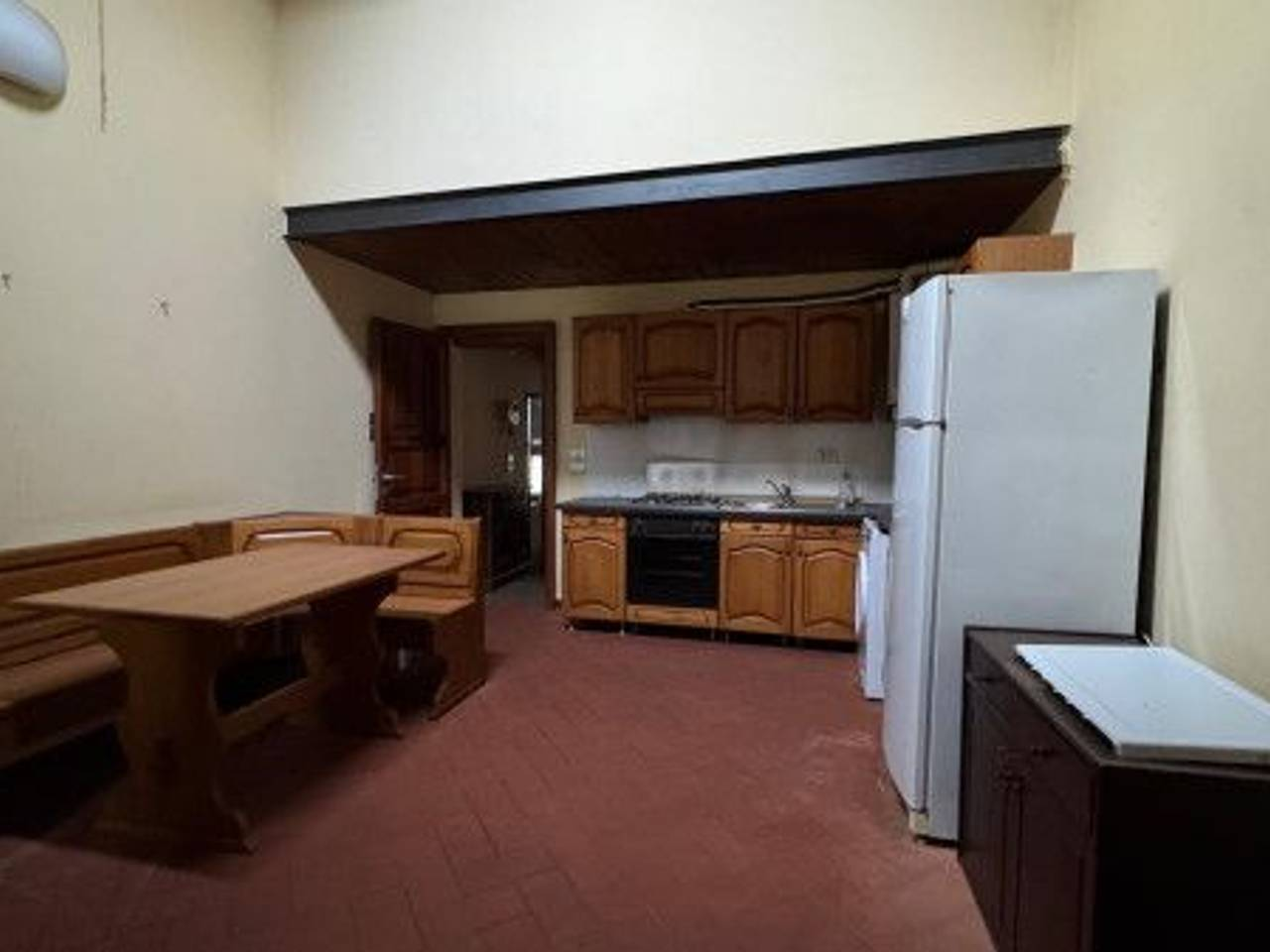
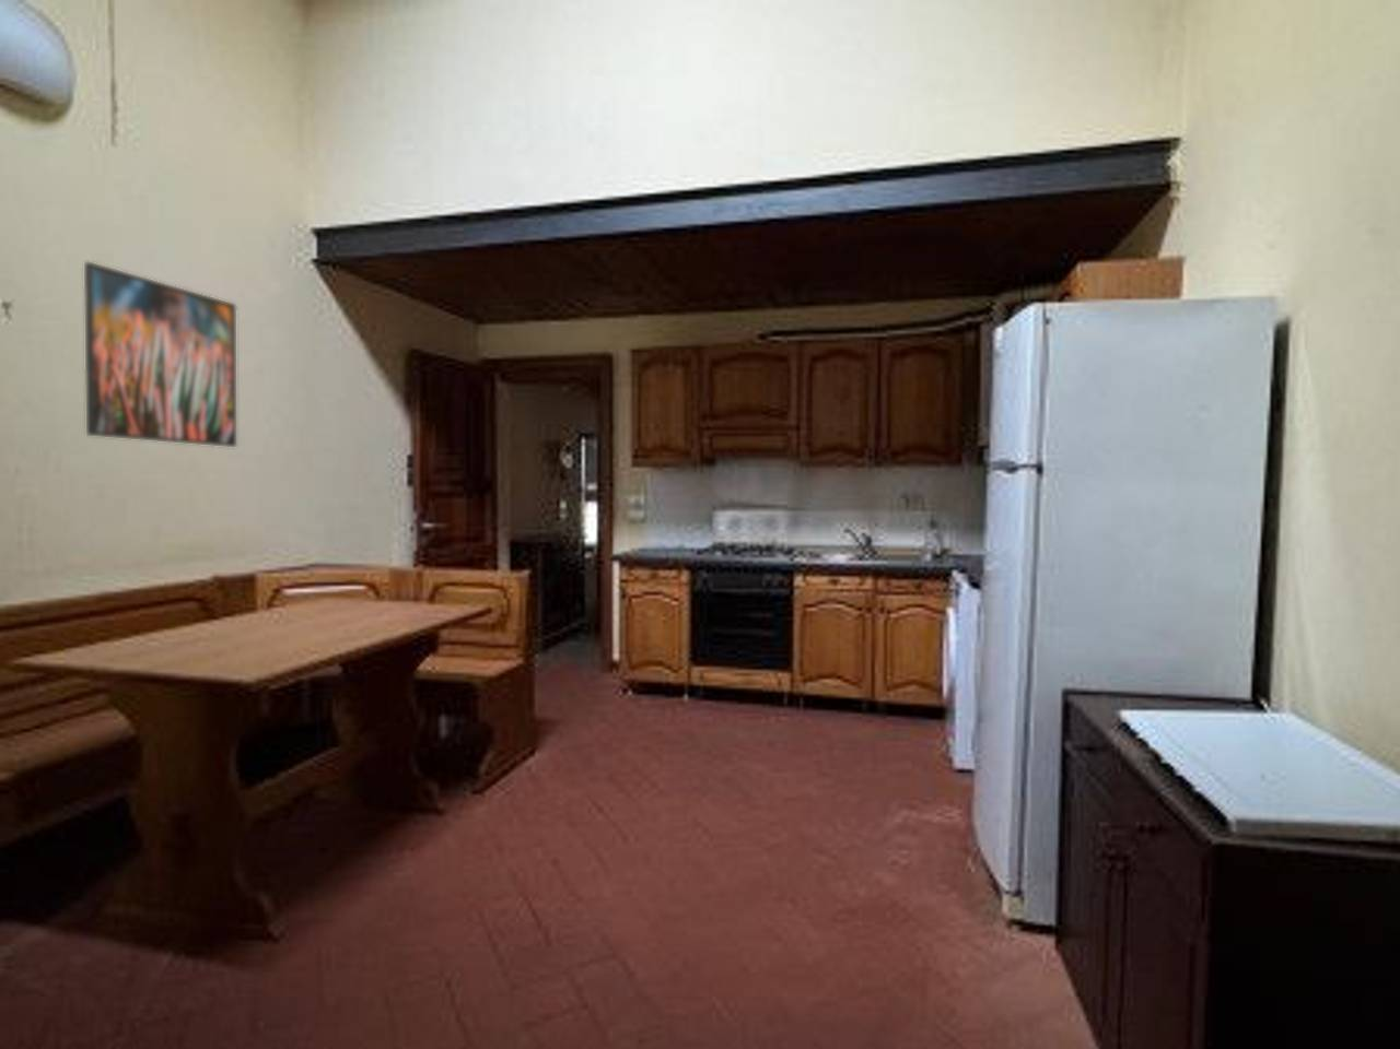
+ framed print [83,261,237,448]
